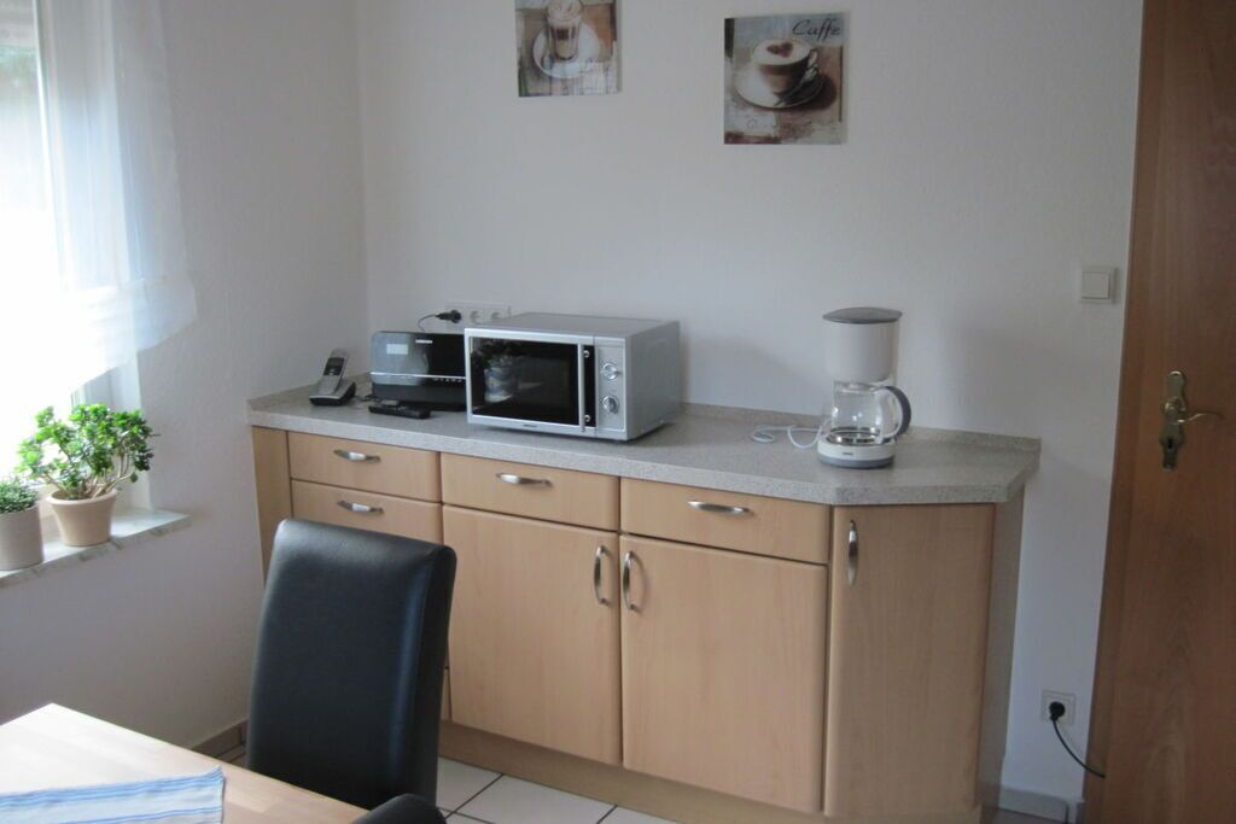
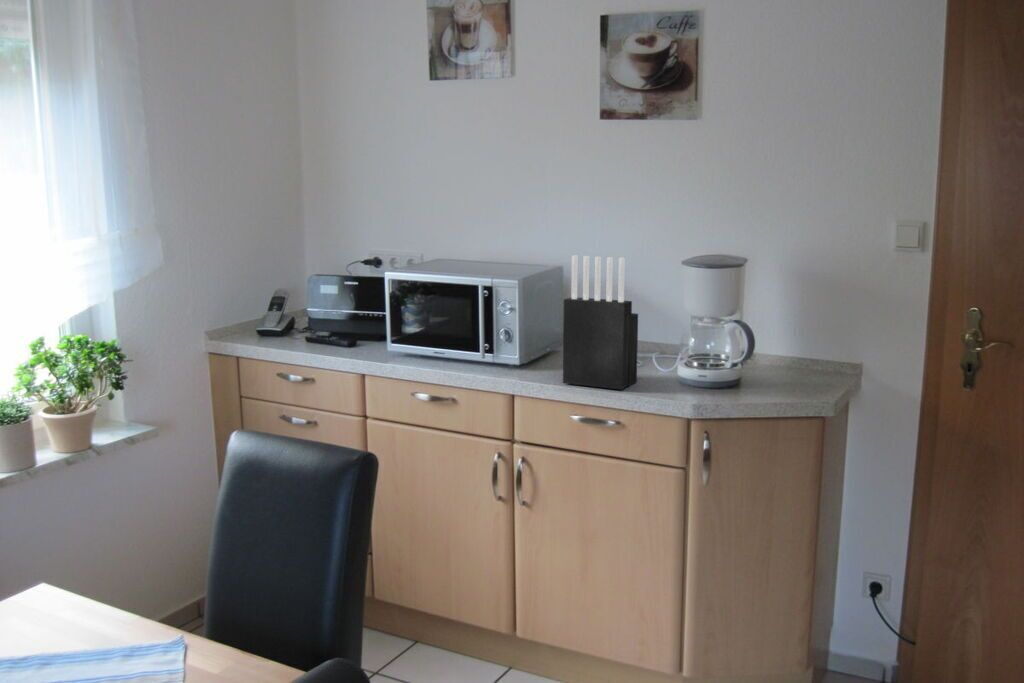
+ knife block [562,255,639,391]
